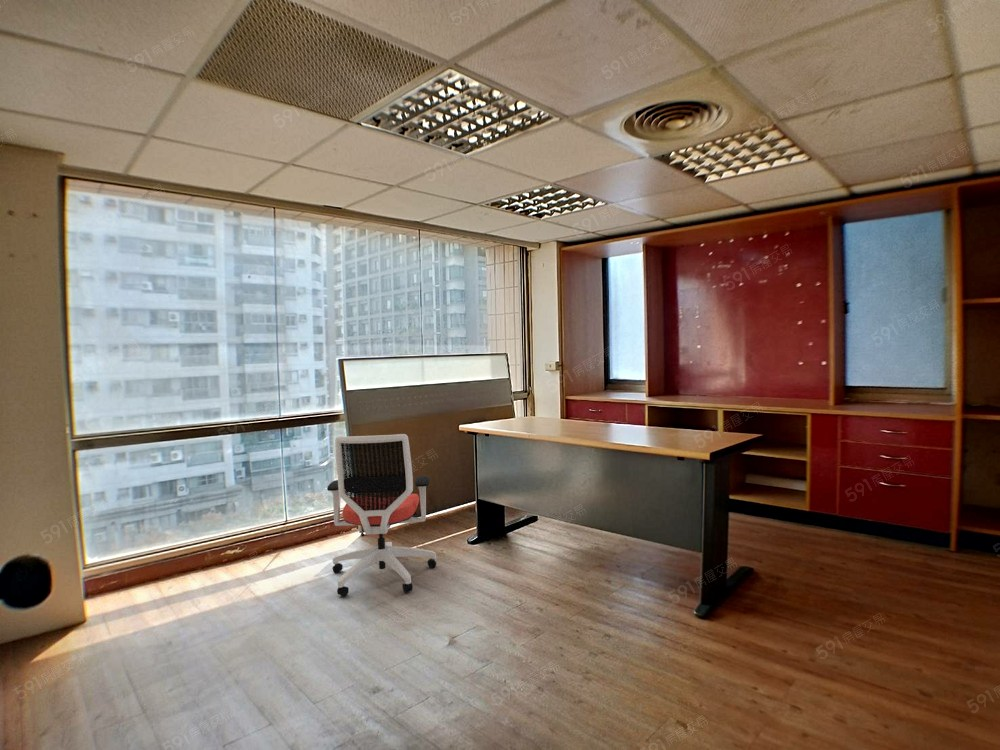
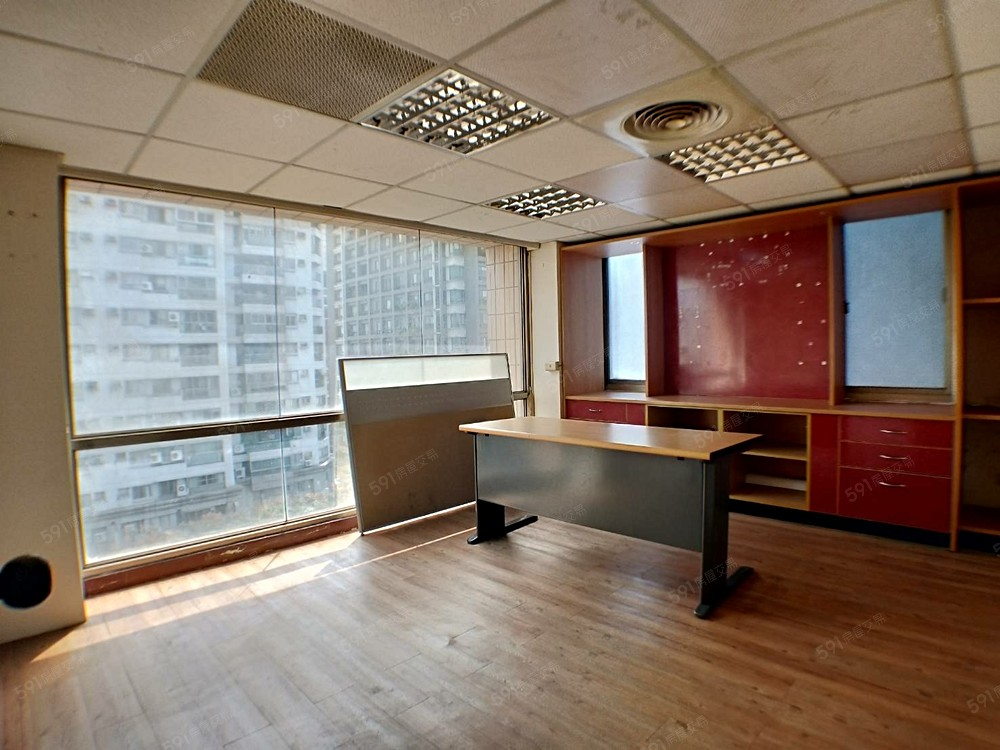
- office chair [326,433,437,597]
